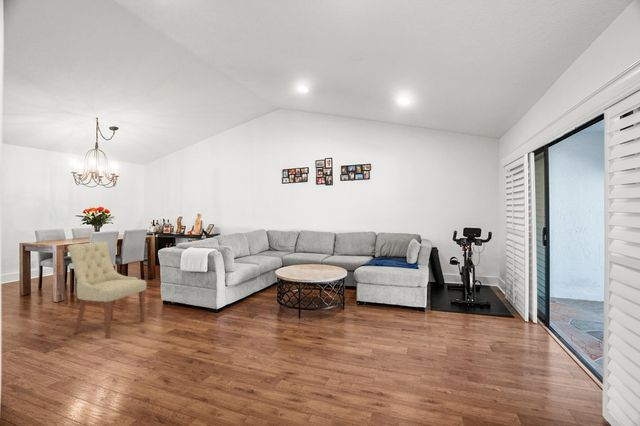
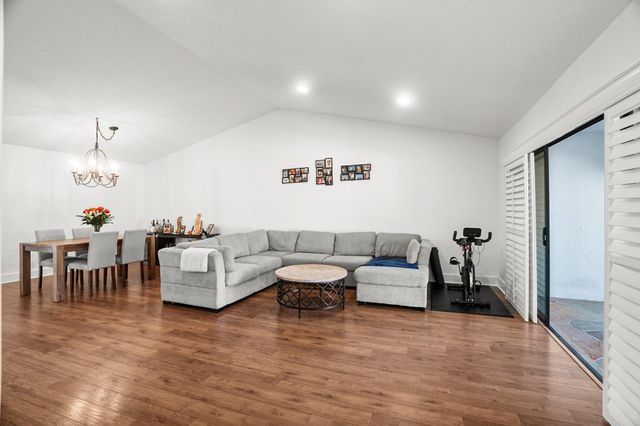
- chair [66,241,147,339]
